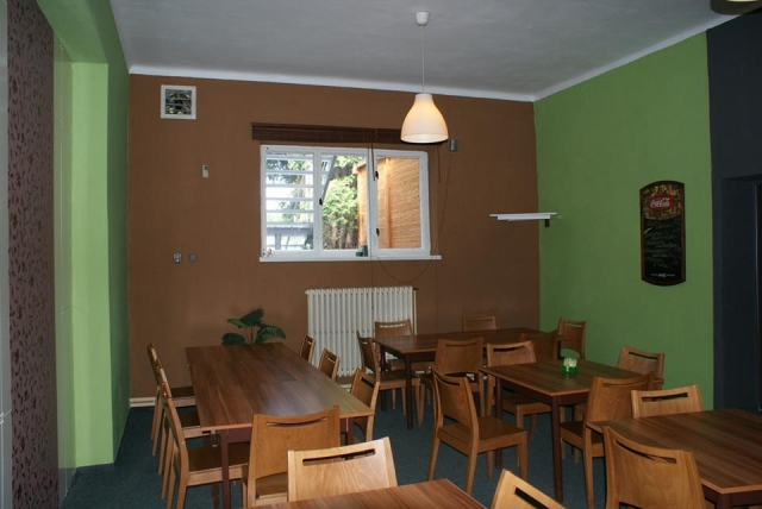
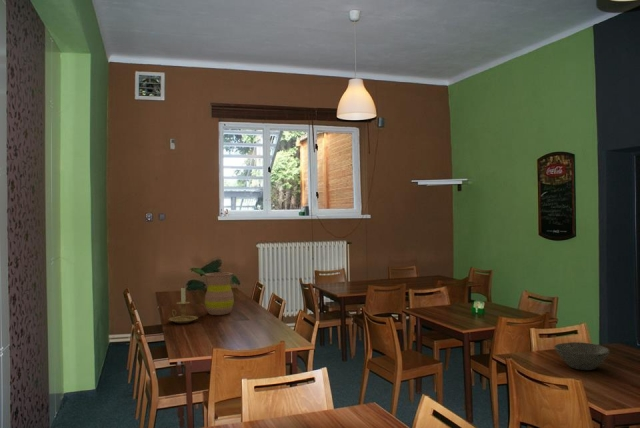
+ candle holder [168,287,199,324]
+ bowl [553,341,610,371]
+ vase [204,271,235,316]
